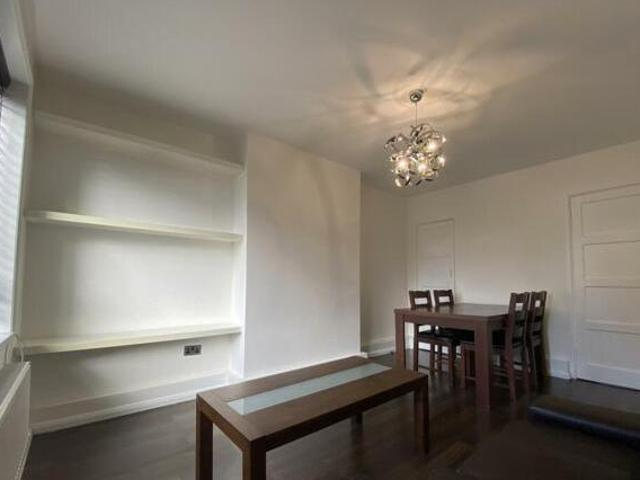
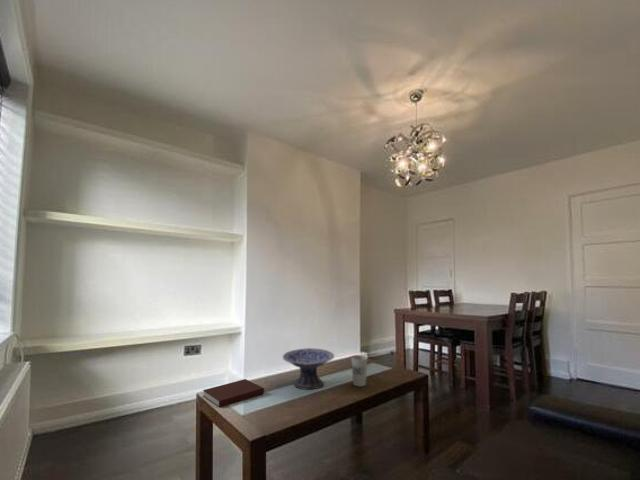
+ decorative bowl [282,347,335,391]
+ cup [350,354,368,387]
+ notebook [202,378,265,409]
